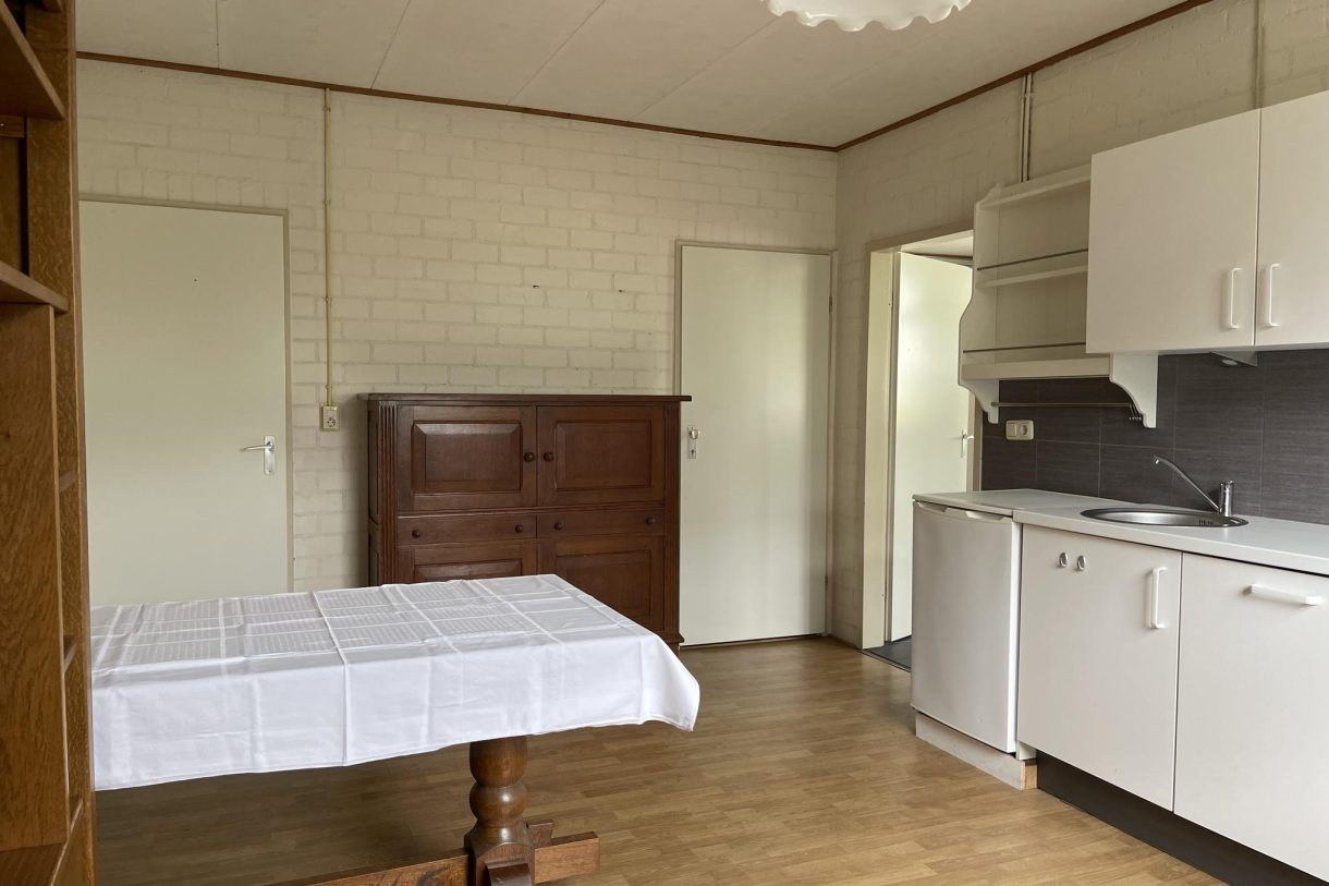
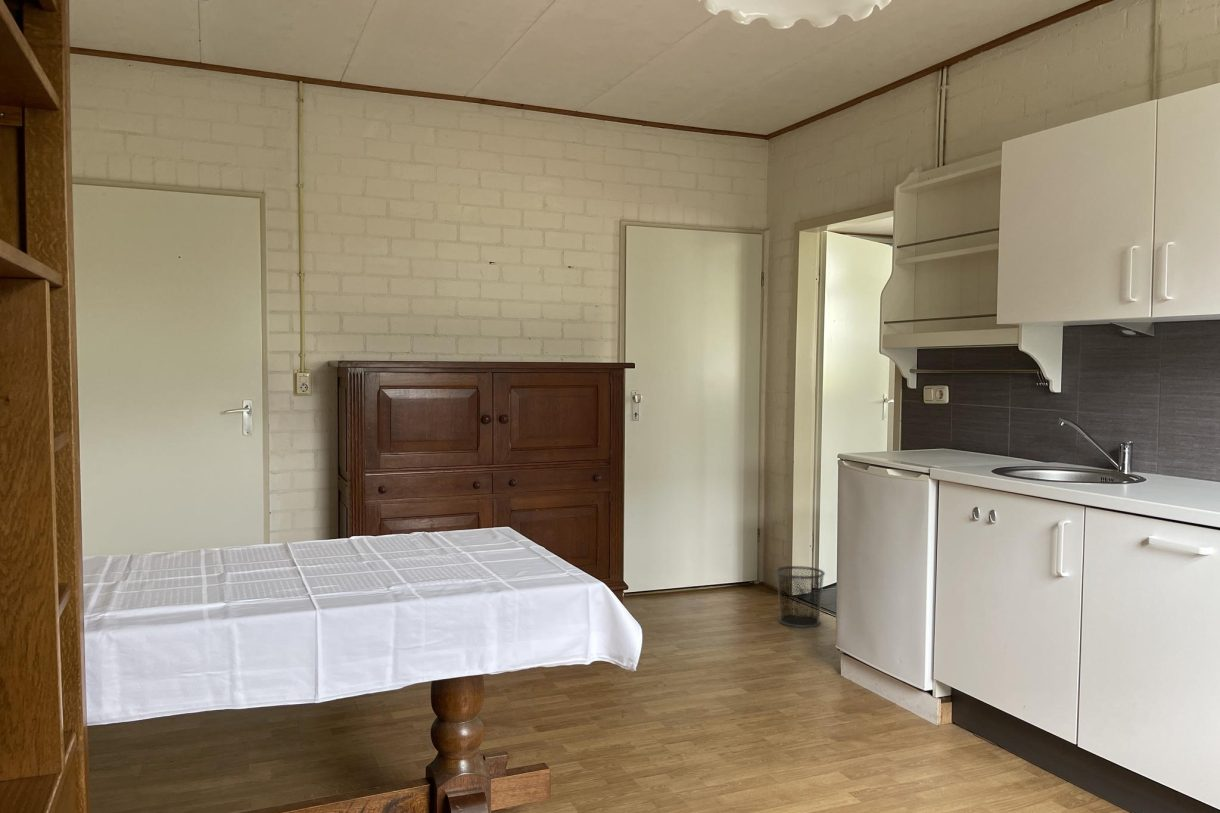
+ waste bin [775,565,826,628]
